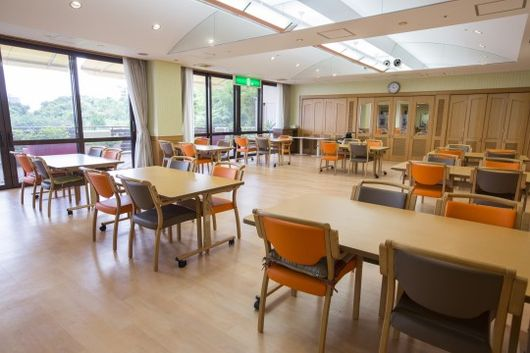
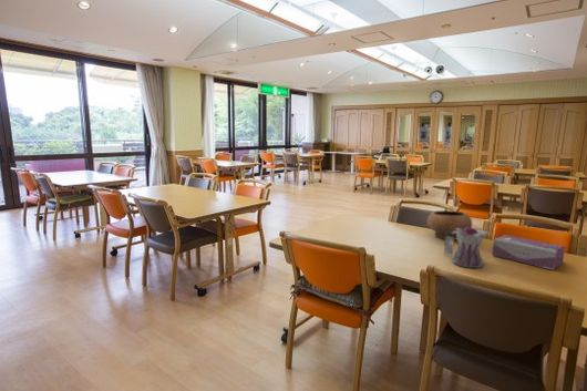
+ bowl [426,209,473,240]
+ teapot [443,227,492,269]
+ tissue box [491,234,566,271]
